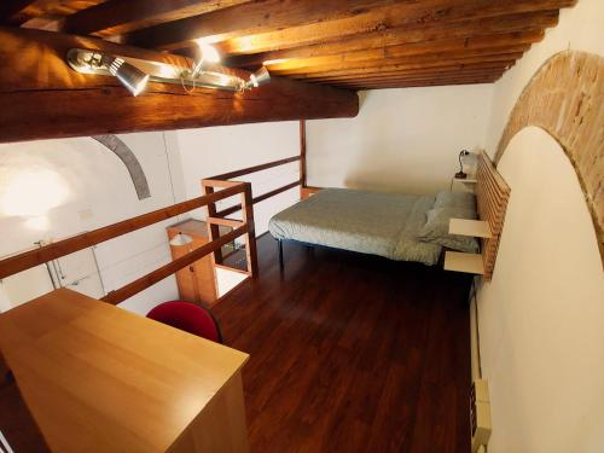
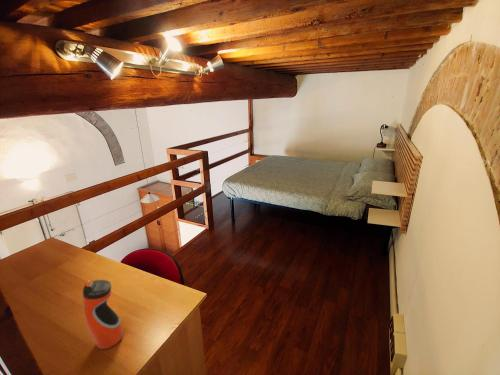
+ water bottle [82,279,124,350]
